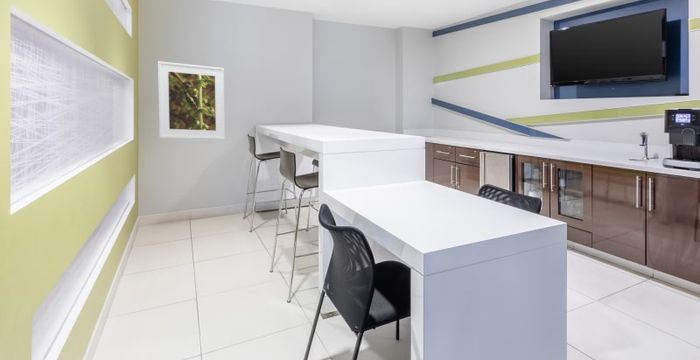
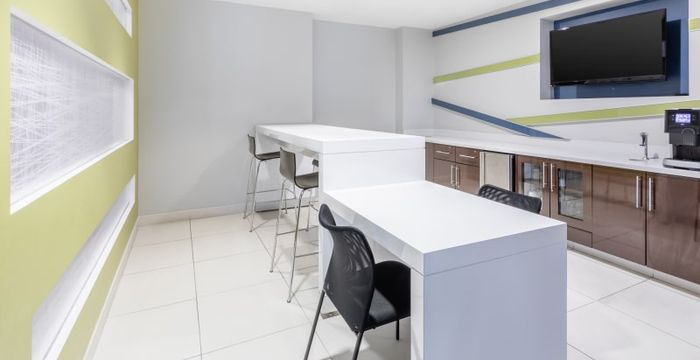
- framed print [157,60,226,140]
